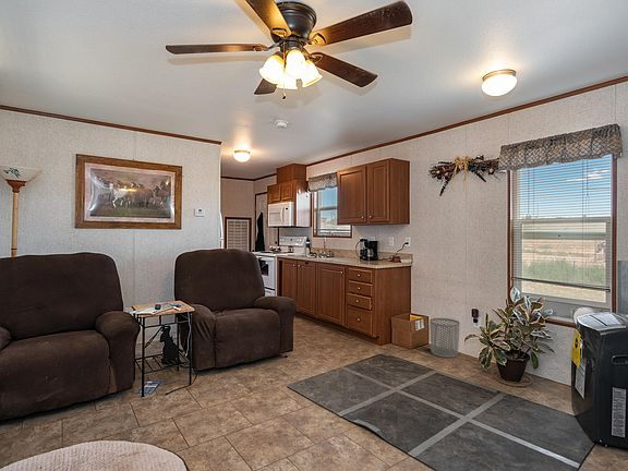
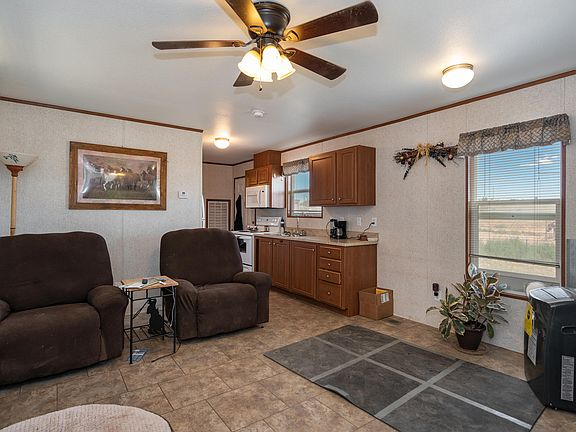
- waste bin [428,317,460,359]
